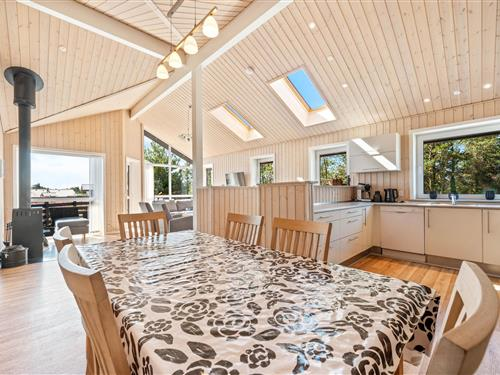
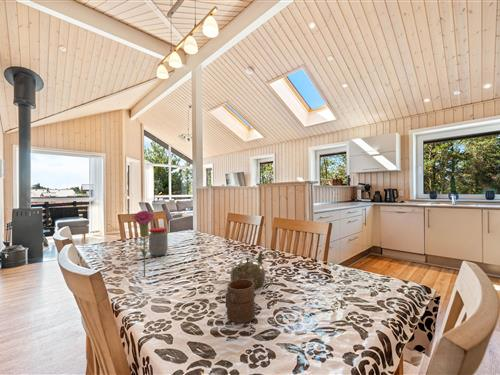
+ jar [148,227,169,257]
+ cup [225,279,256,324]
+ flower [131,210,157,278]
+ teapot [229,249,266,289]
